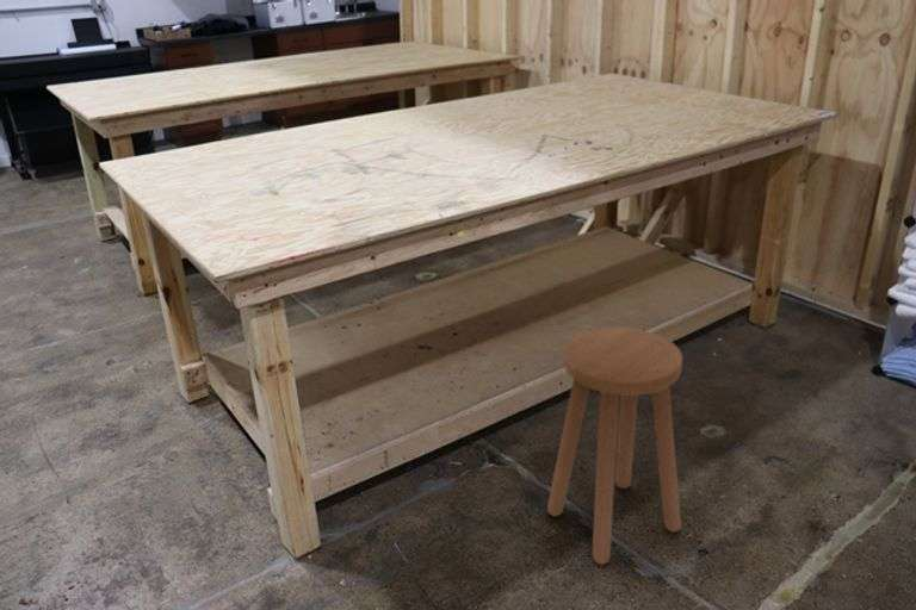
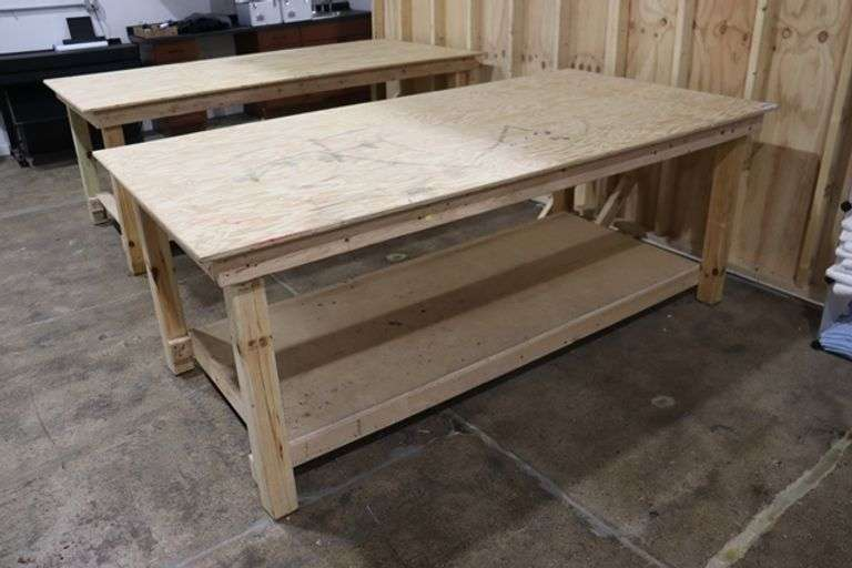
- stool [546,326,683,566]
